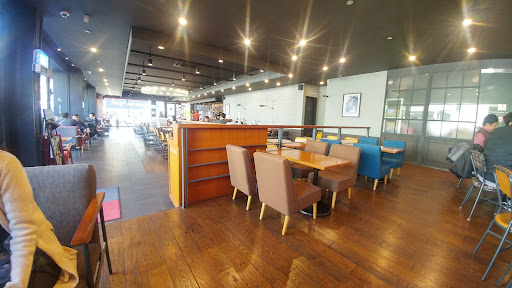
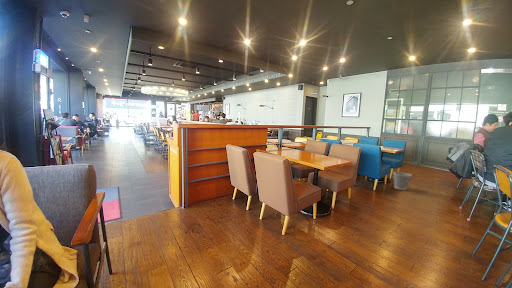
+ wastebasket [392,171,413,191]
